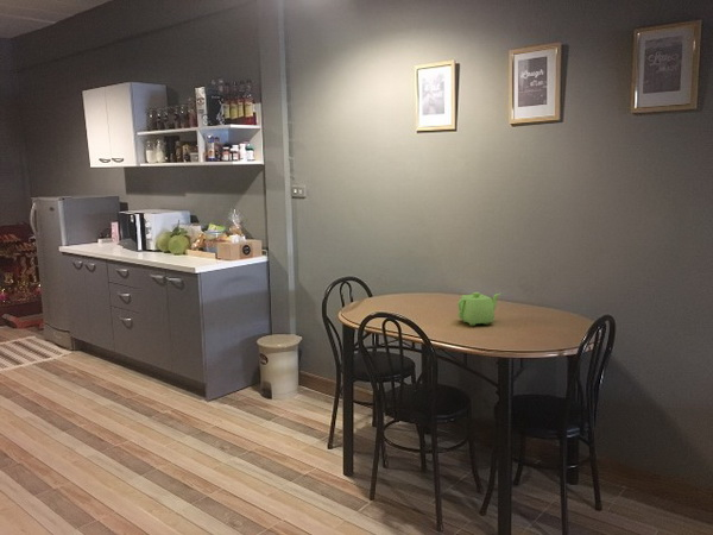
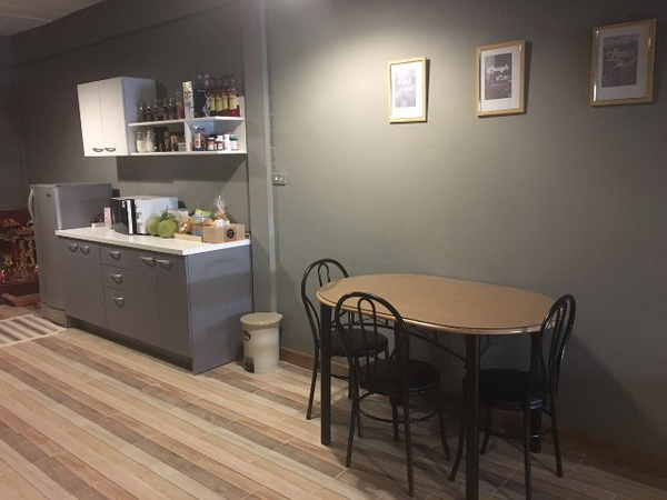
- teapot [456,291,501,327]
